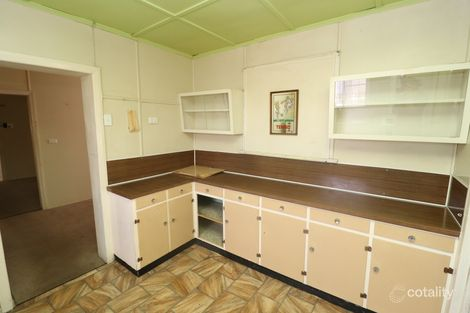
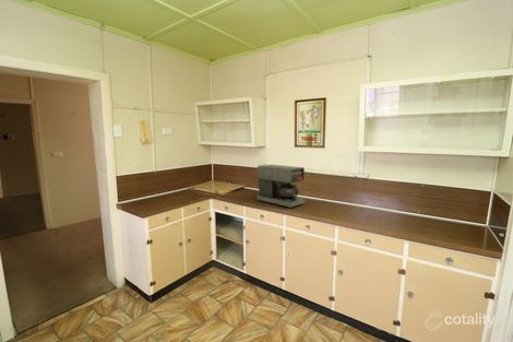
+ coffee maker [255,164,307,209]
